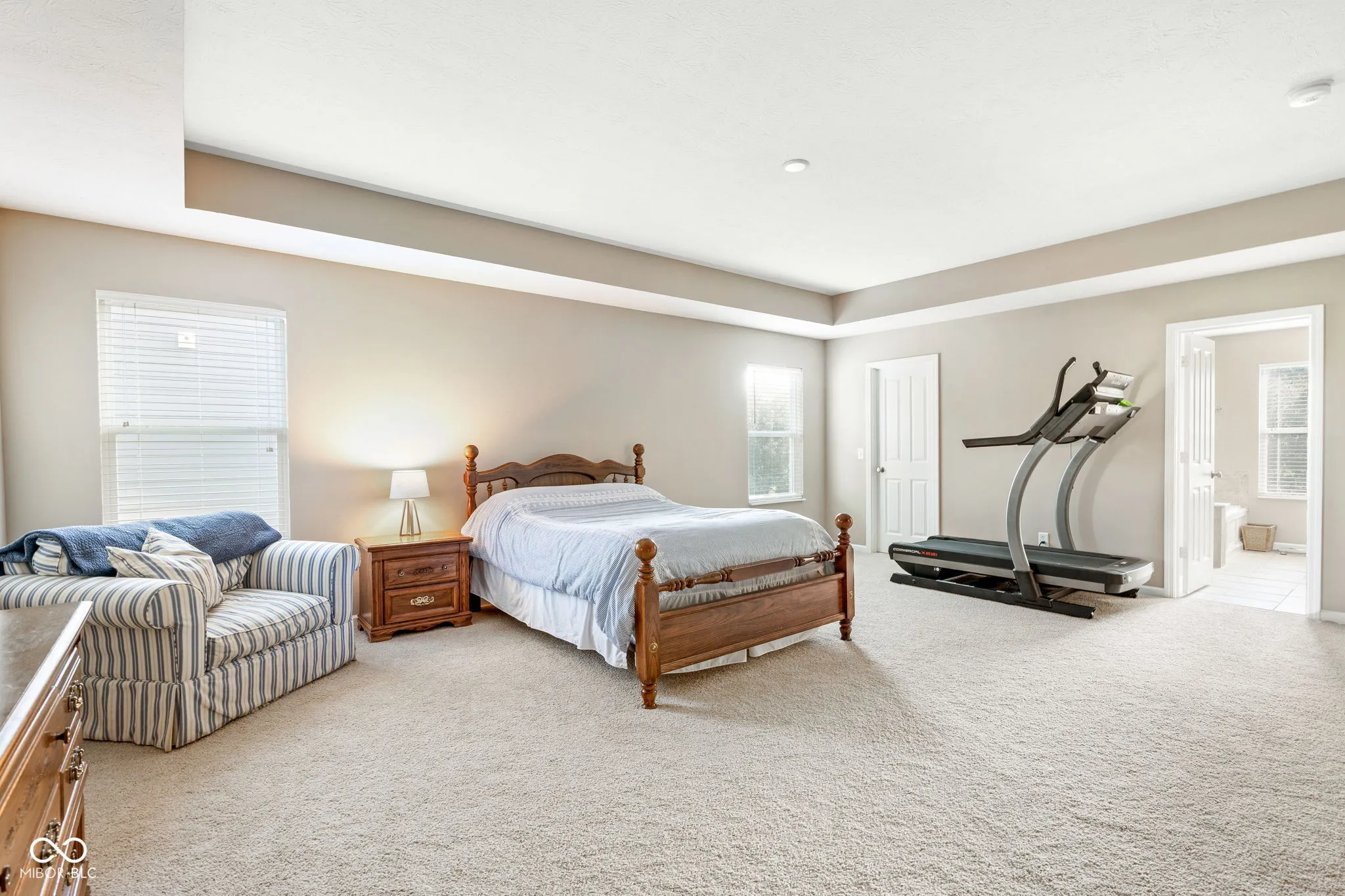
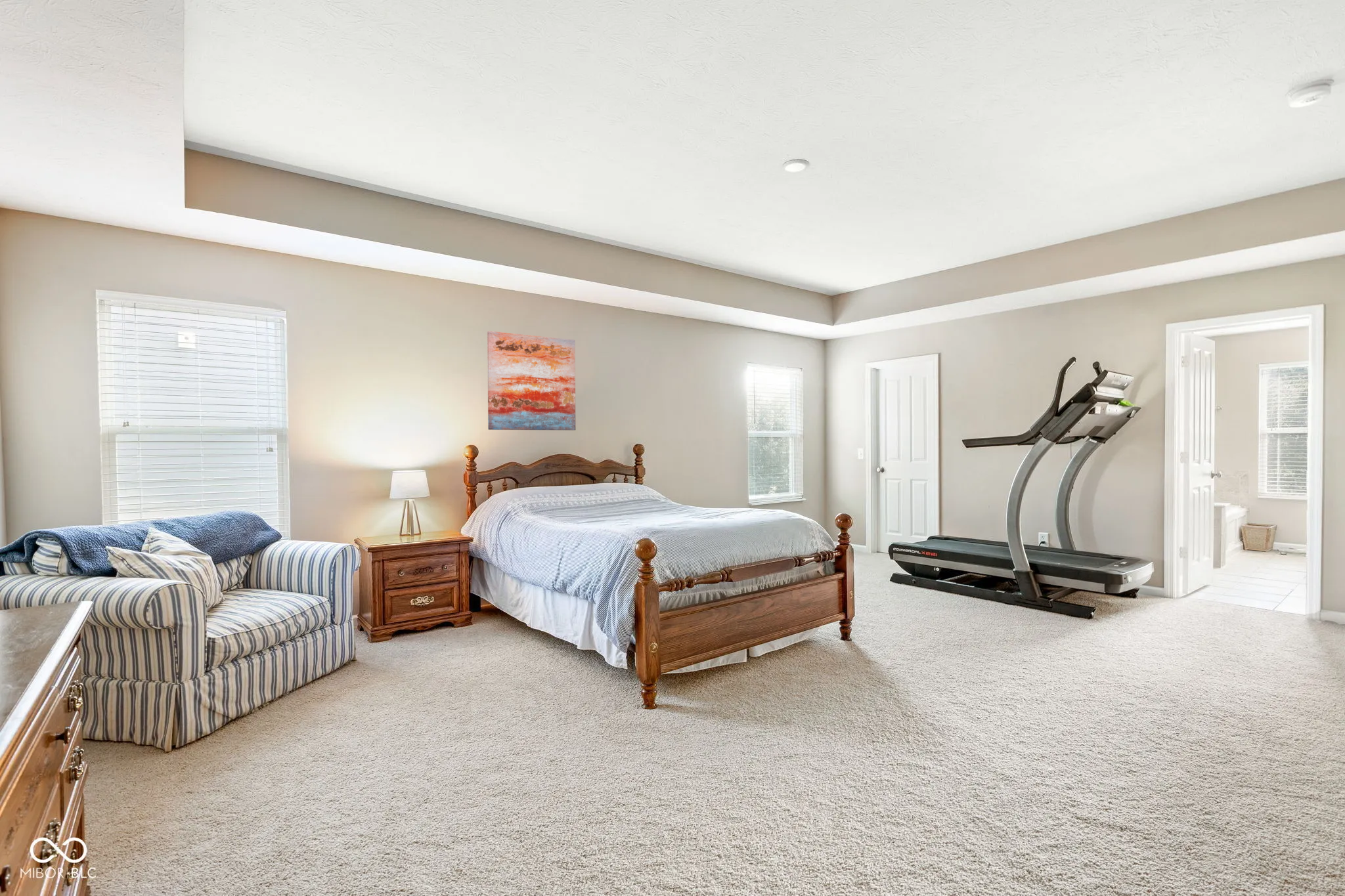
+ wall art [487,330,576,431]
